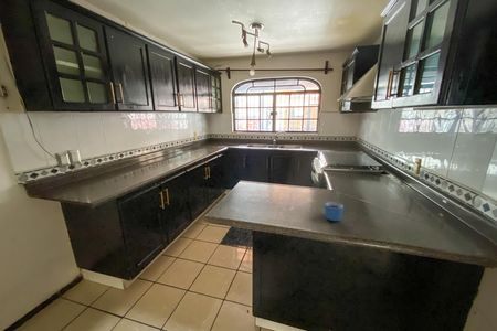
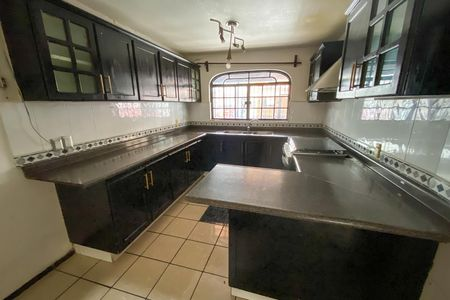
- mug [324,201,345,222]
